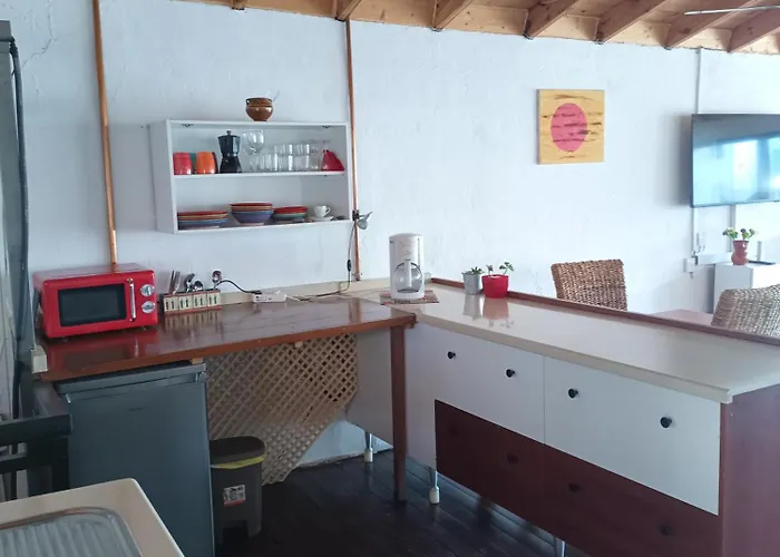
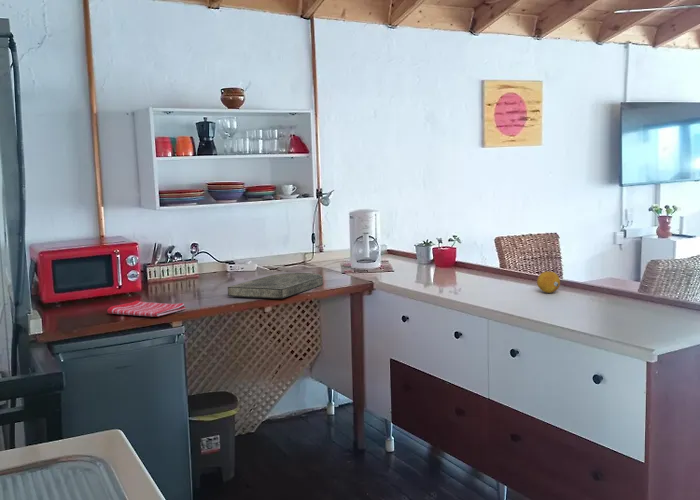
+ dish towel [106,299,187,317]
+ fruit [536,270,561,294]
+ cutting board [227,272,324,299]
